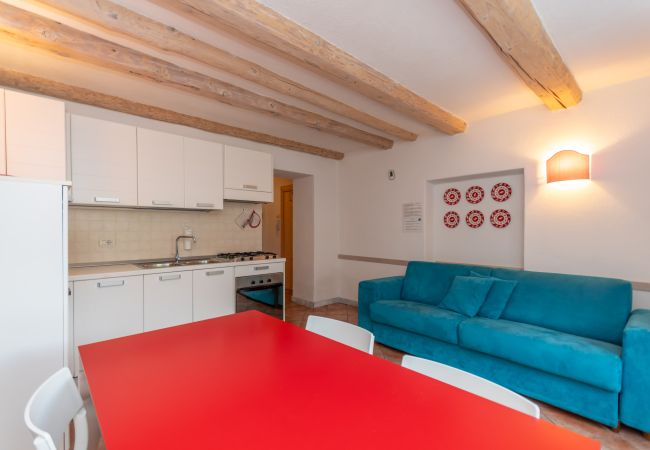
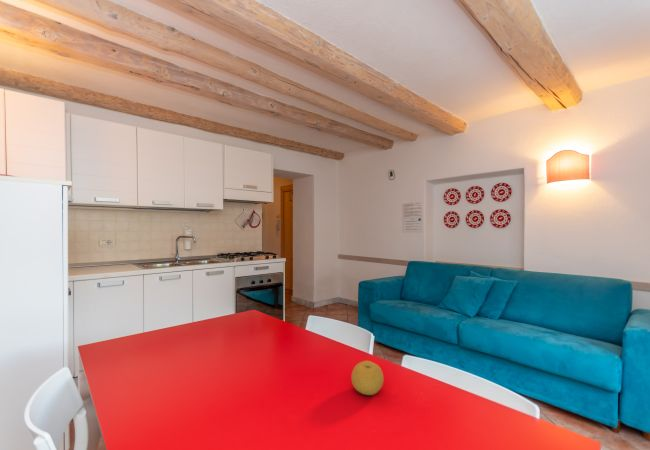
+ fruit [351,360,384,396]
